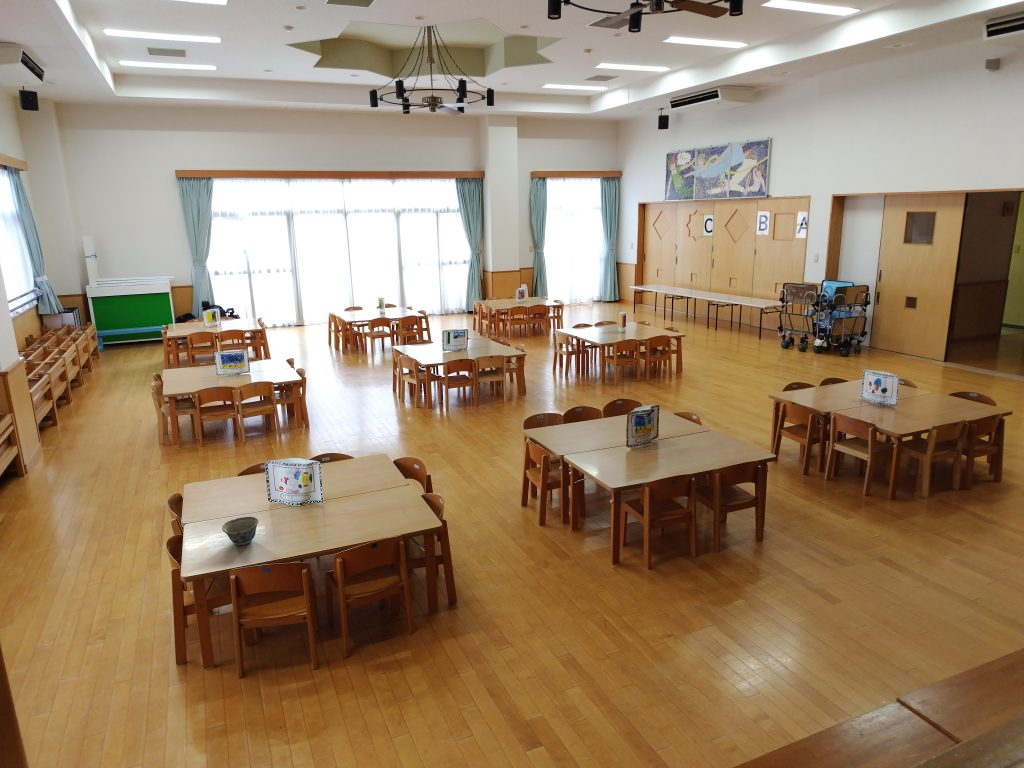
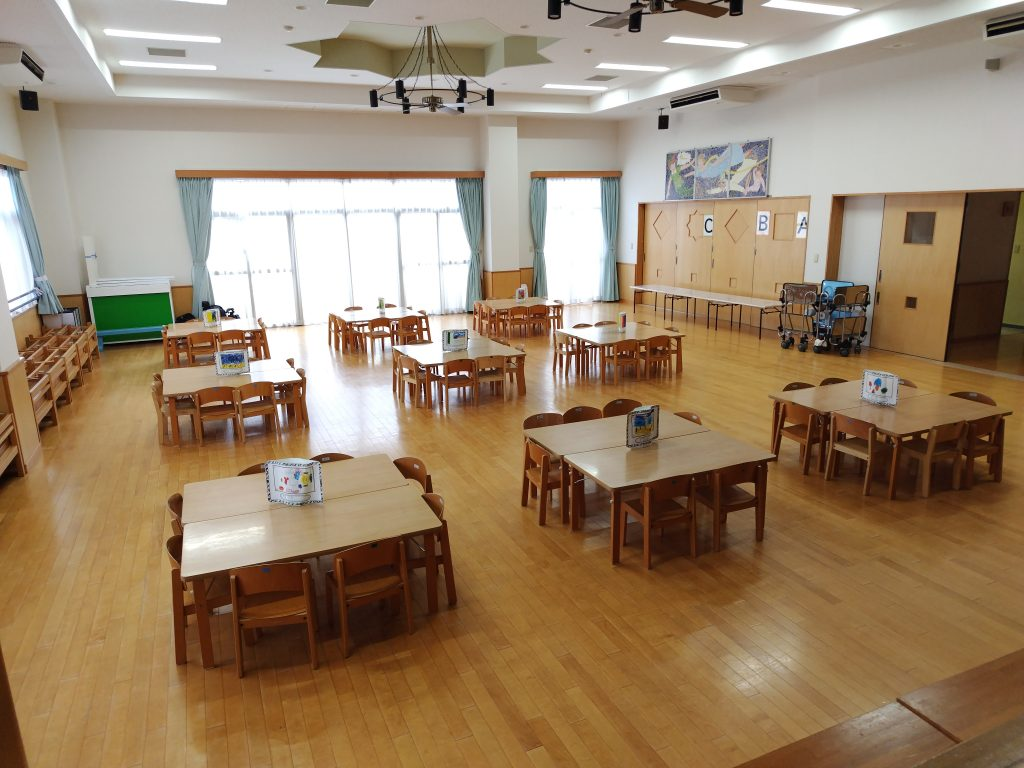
- bowl [221,516,260,546]
